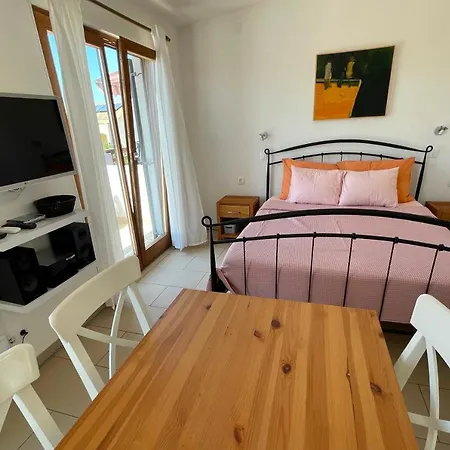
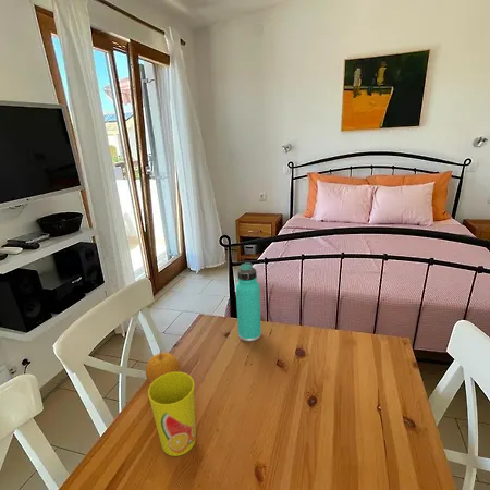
+ cup [147,371,197,457]
+ thermos bottle [235,261,262,343]
+ fruit [145,348,182,384]
